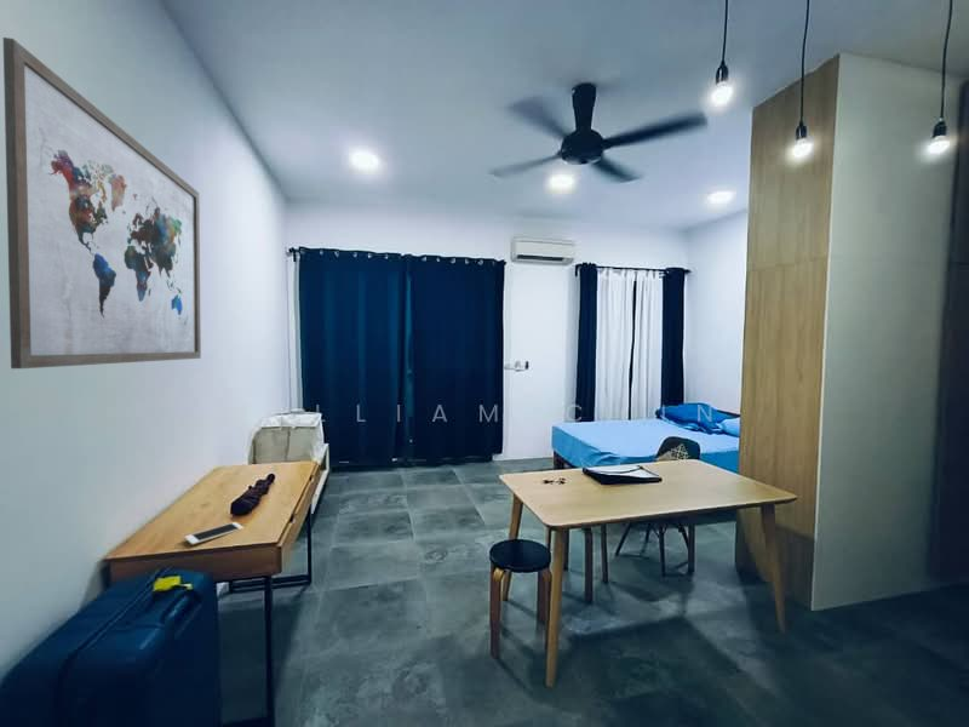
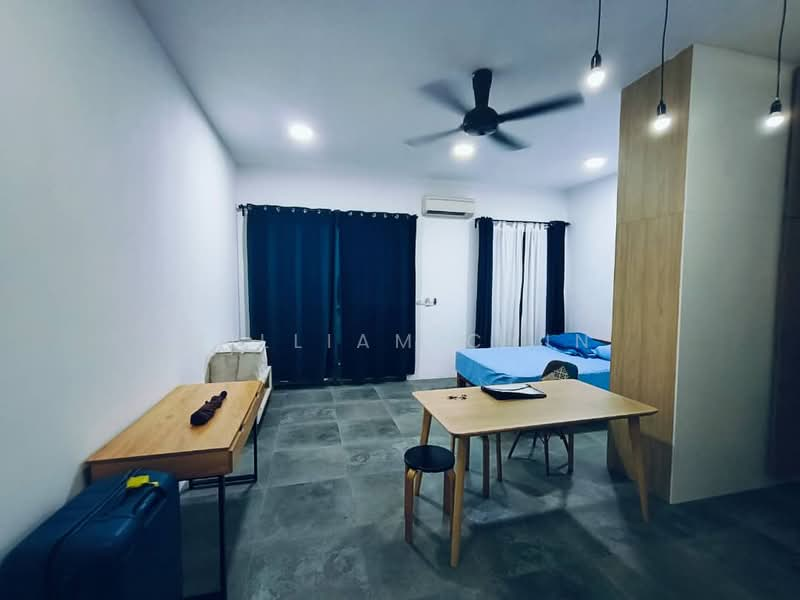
- cell phone [183,521,245,545]
- wall art [2,36,202,370]
